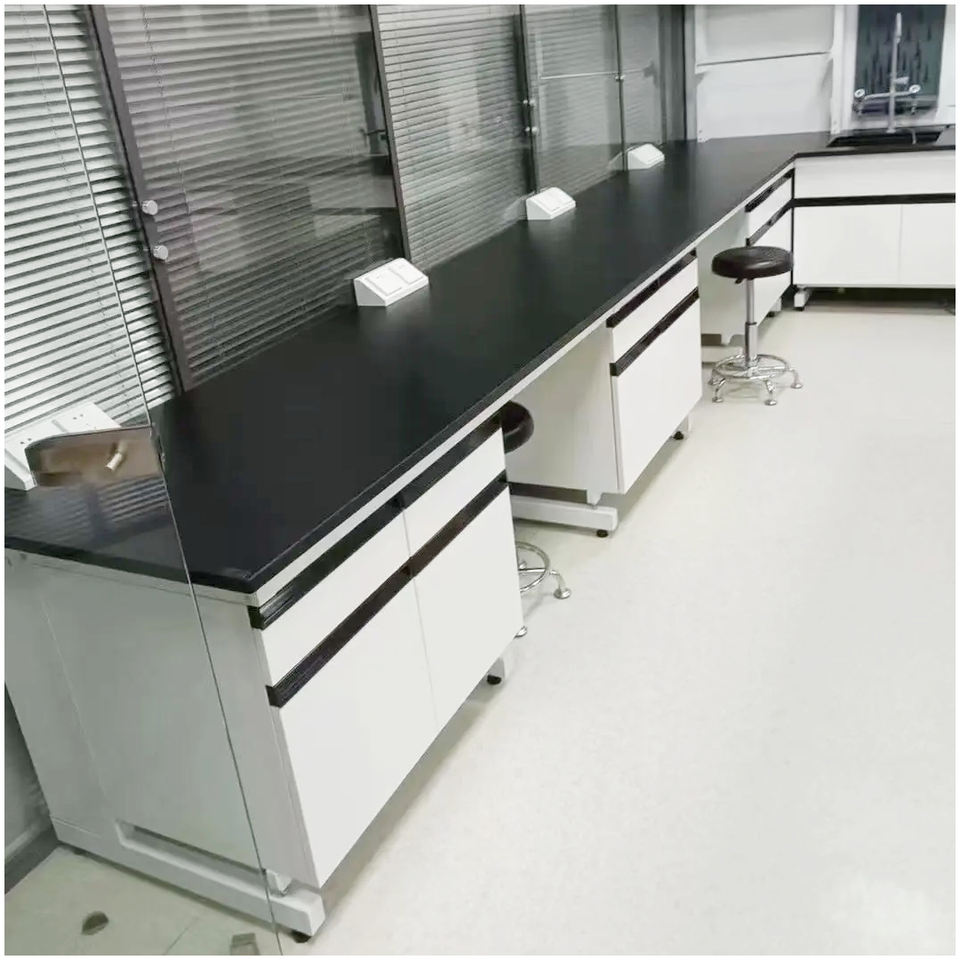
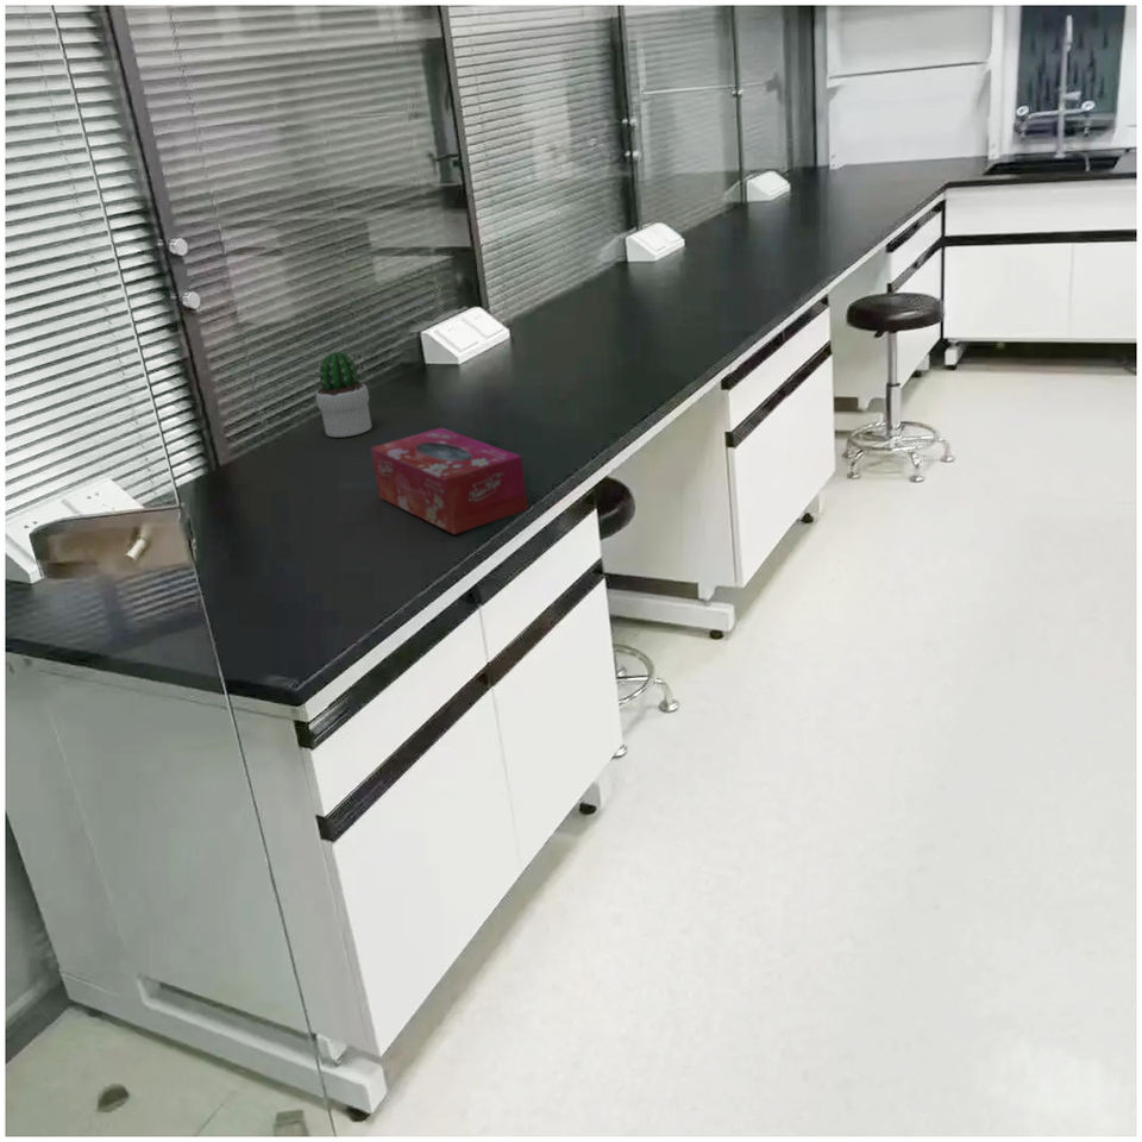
+ potted cactus [315,351,372,438]
+ tissue box [370,427,529,535]
